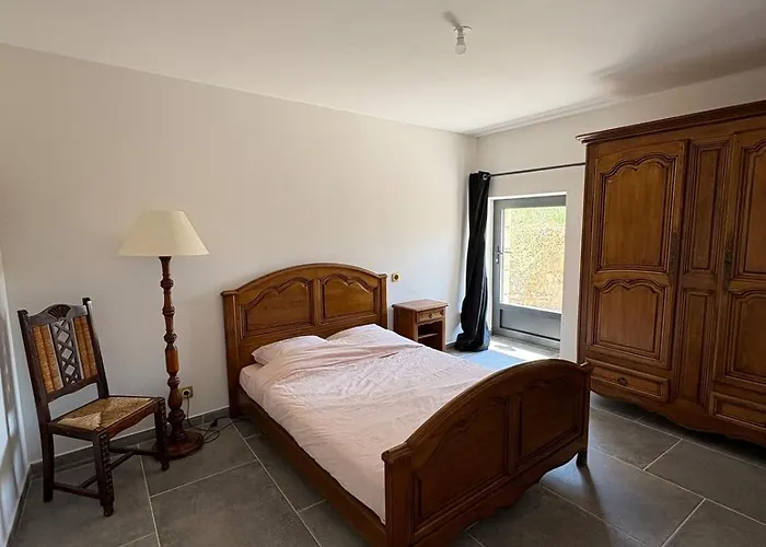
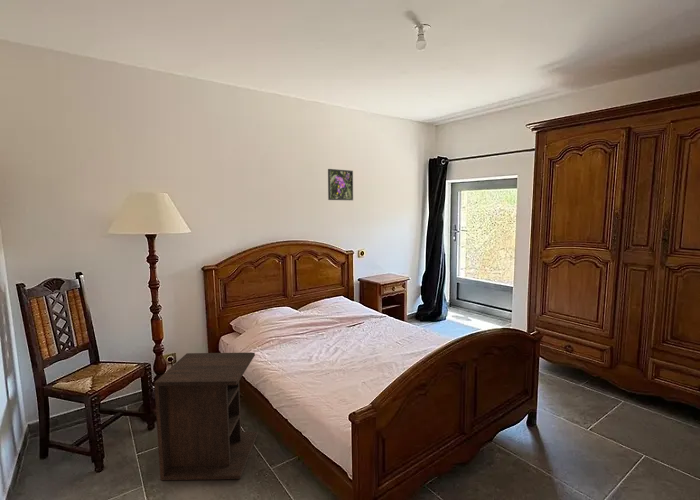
+ nightstand [153,351,258,481]
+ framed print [327,168,354,201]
